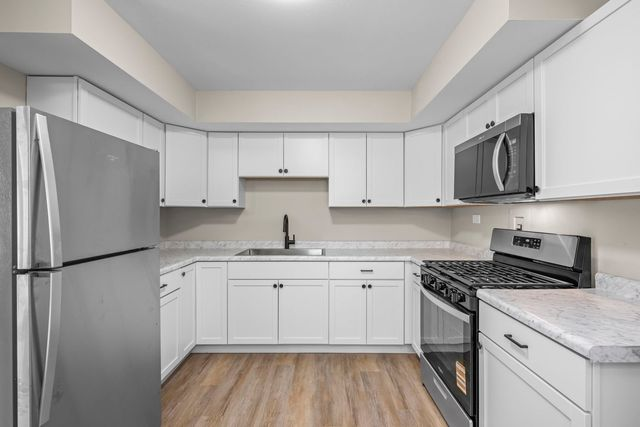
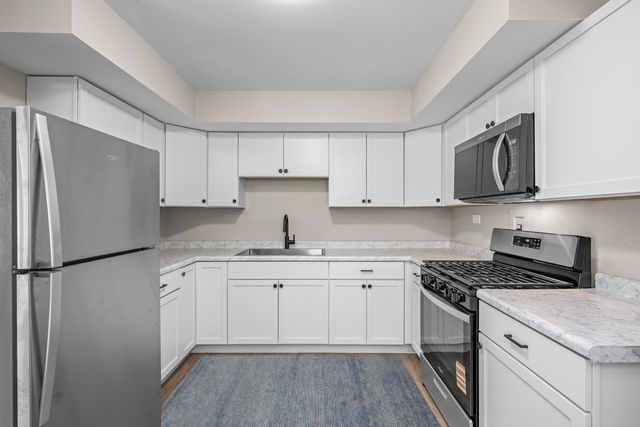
+ rug [160,354,443,427]
